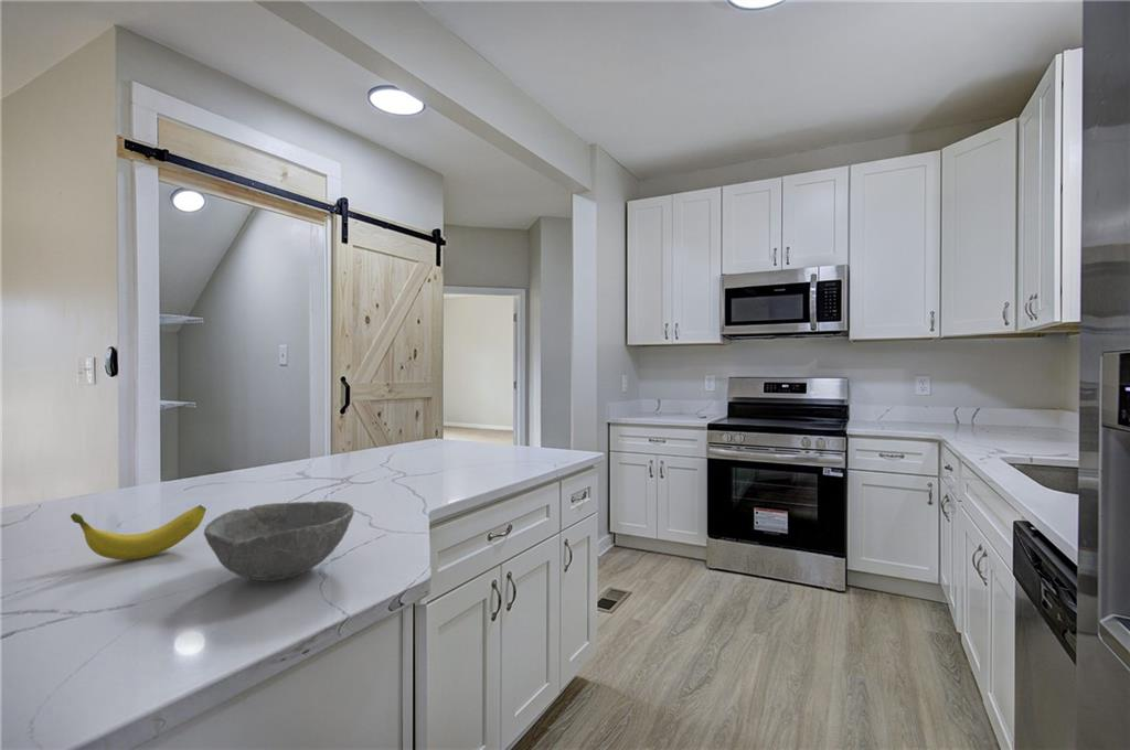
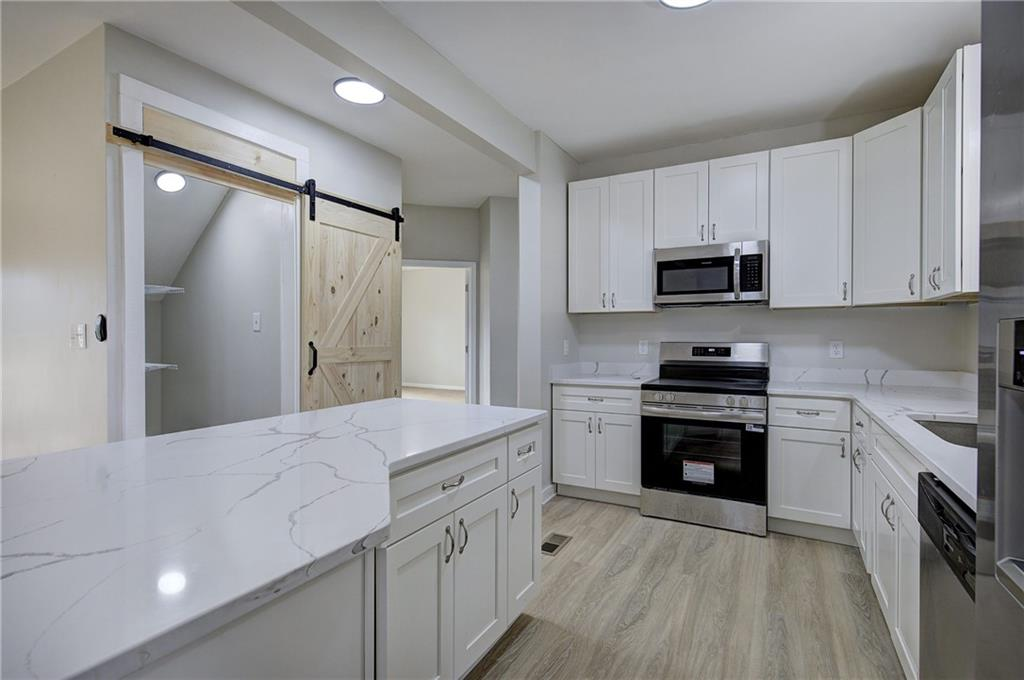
- bowl [203,500,355,582]
- banana [70,504,207,560]
